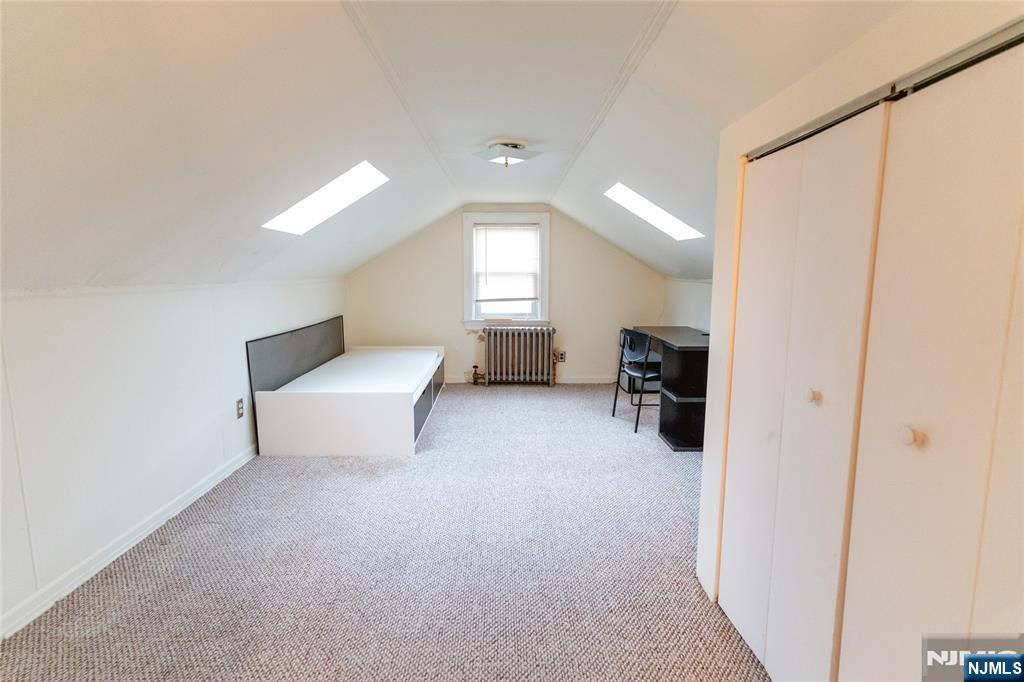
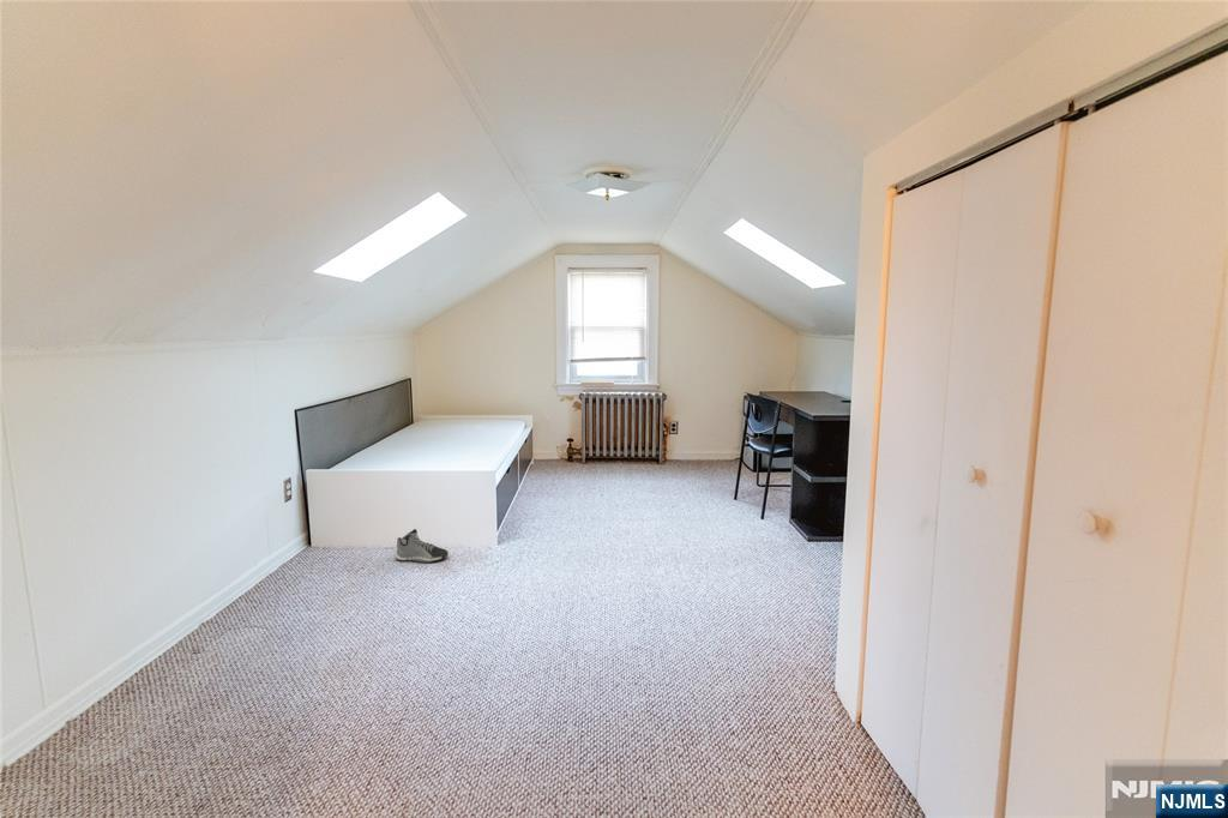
+ sneaker [395,528,450,564]
